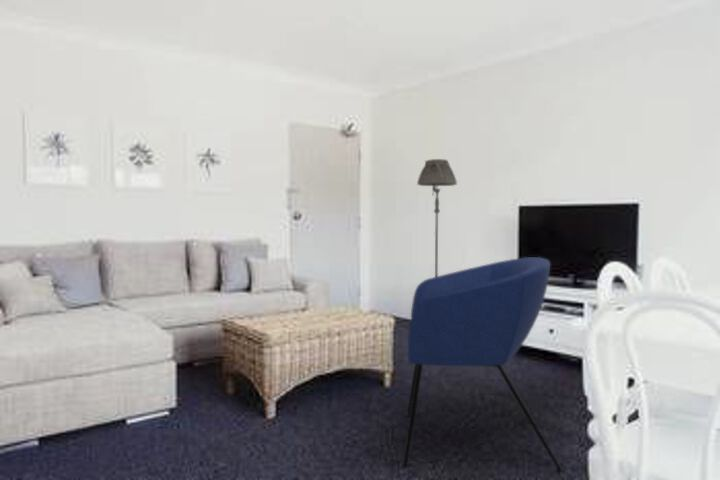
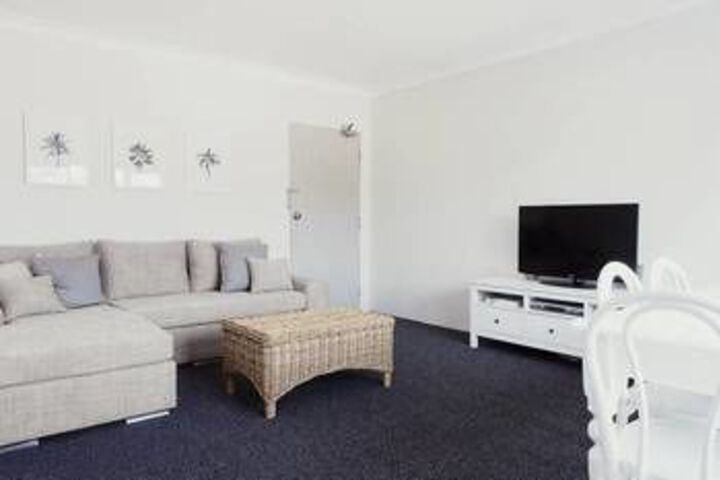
- floor lamp [416,158,458,277]
- armchair [400,256,565,473]
